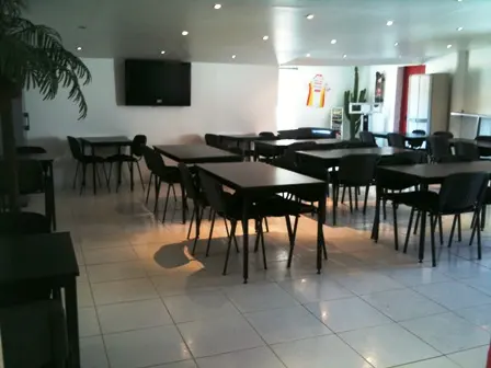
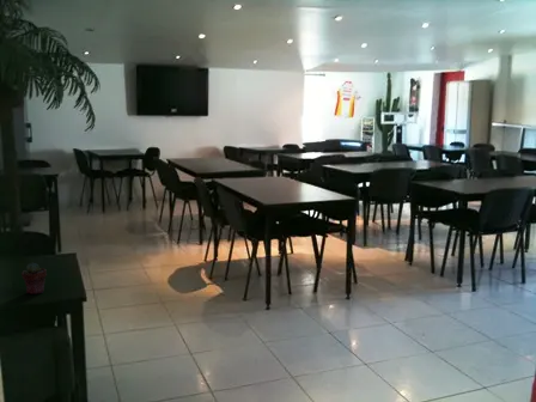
+ potted succulent [20,262,48,296]
